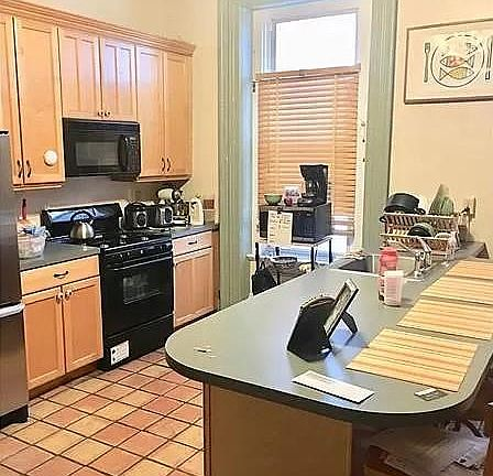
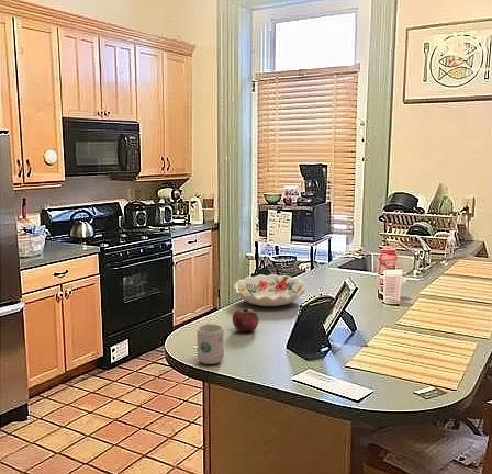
+ decorative bowl [232,273,308,307]
+ mug [195,323,225,365]
+ apple [232,307,259,332]
